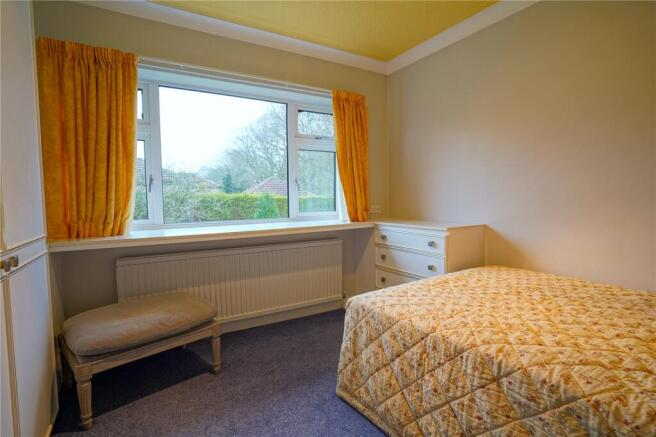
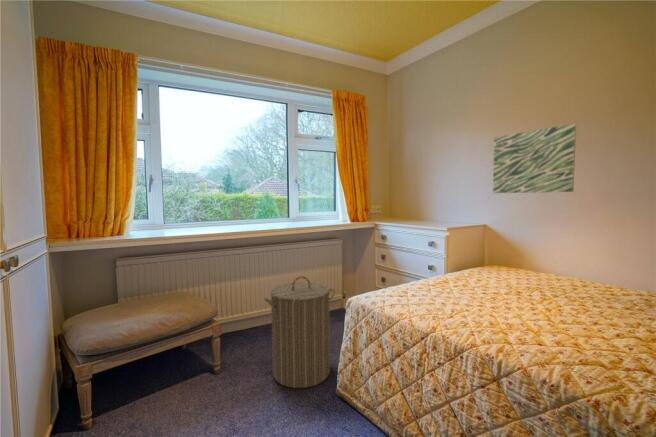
+ laundry hamper [263,275,336,389]
+ wall art [492,123,577,194]
